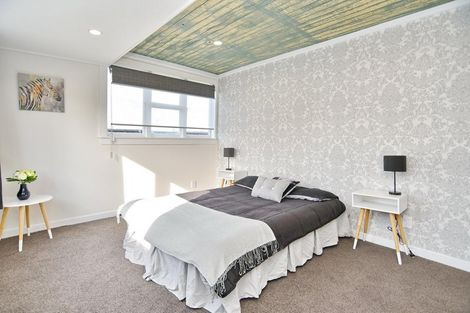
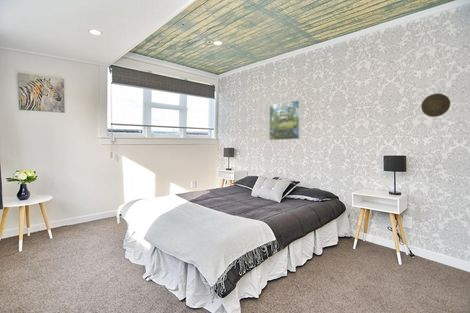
+ decorative plate [420,93,451,118]
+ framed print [268,99,301,141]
